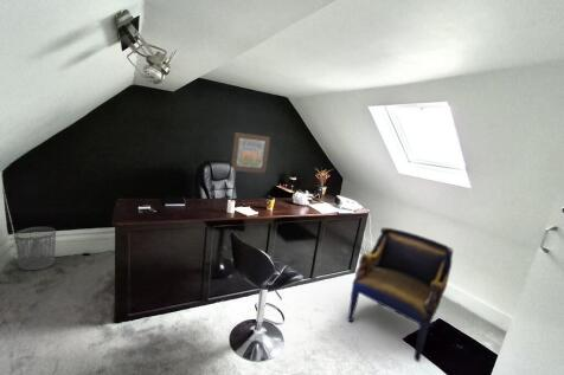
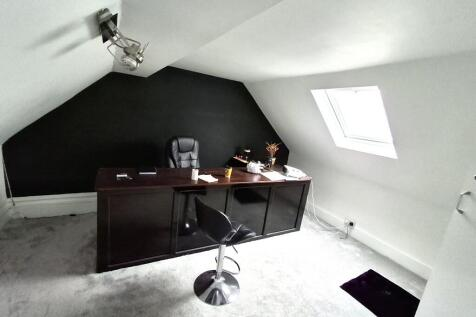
- wall art [230,131,271,174]
- waste bin [14,226,57,271]
- armchair [346,225,454,363]
